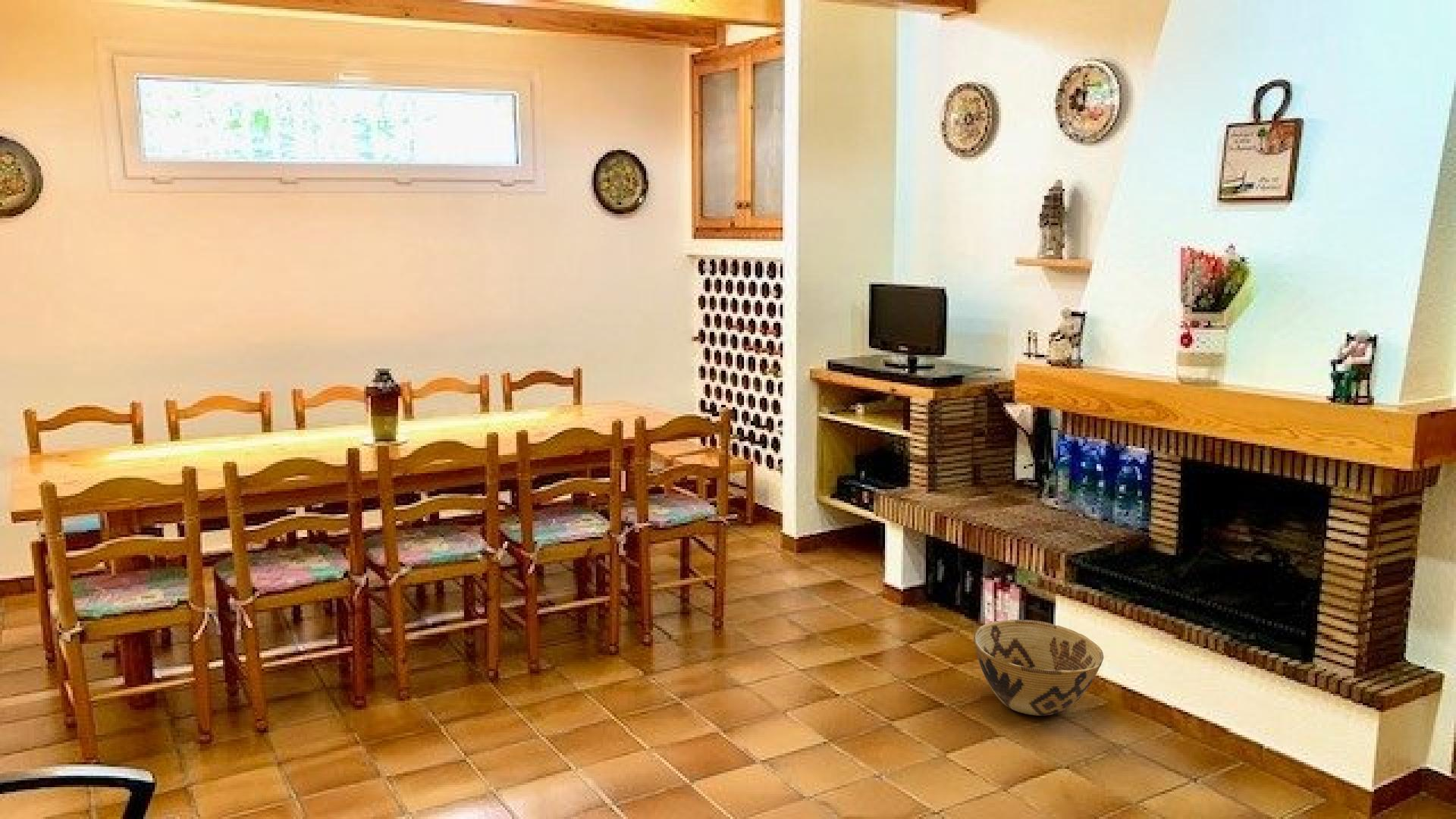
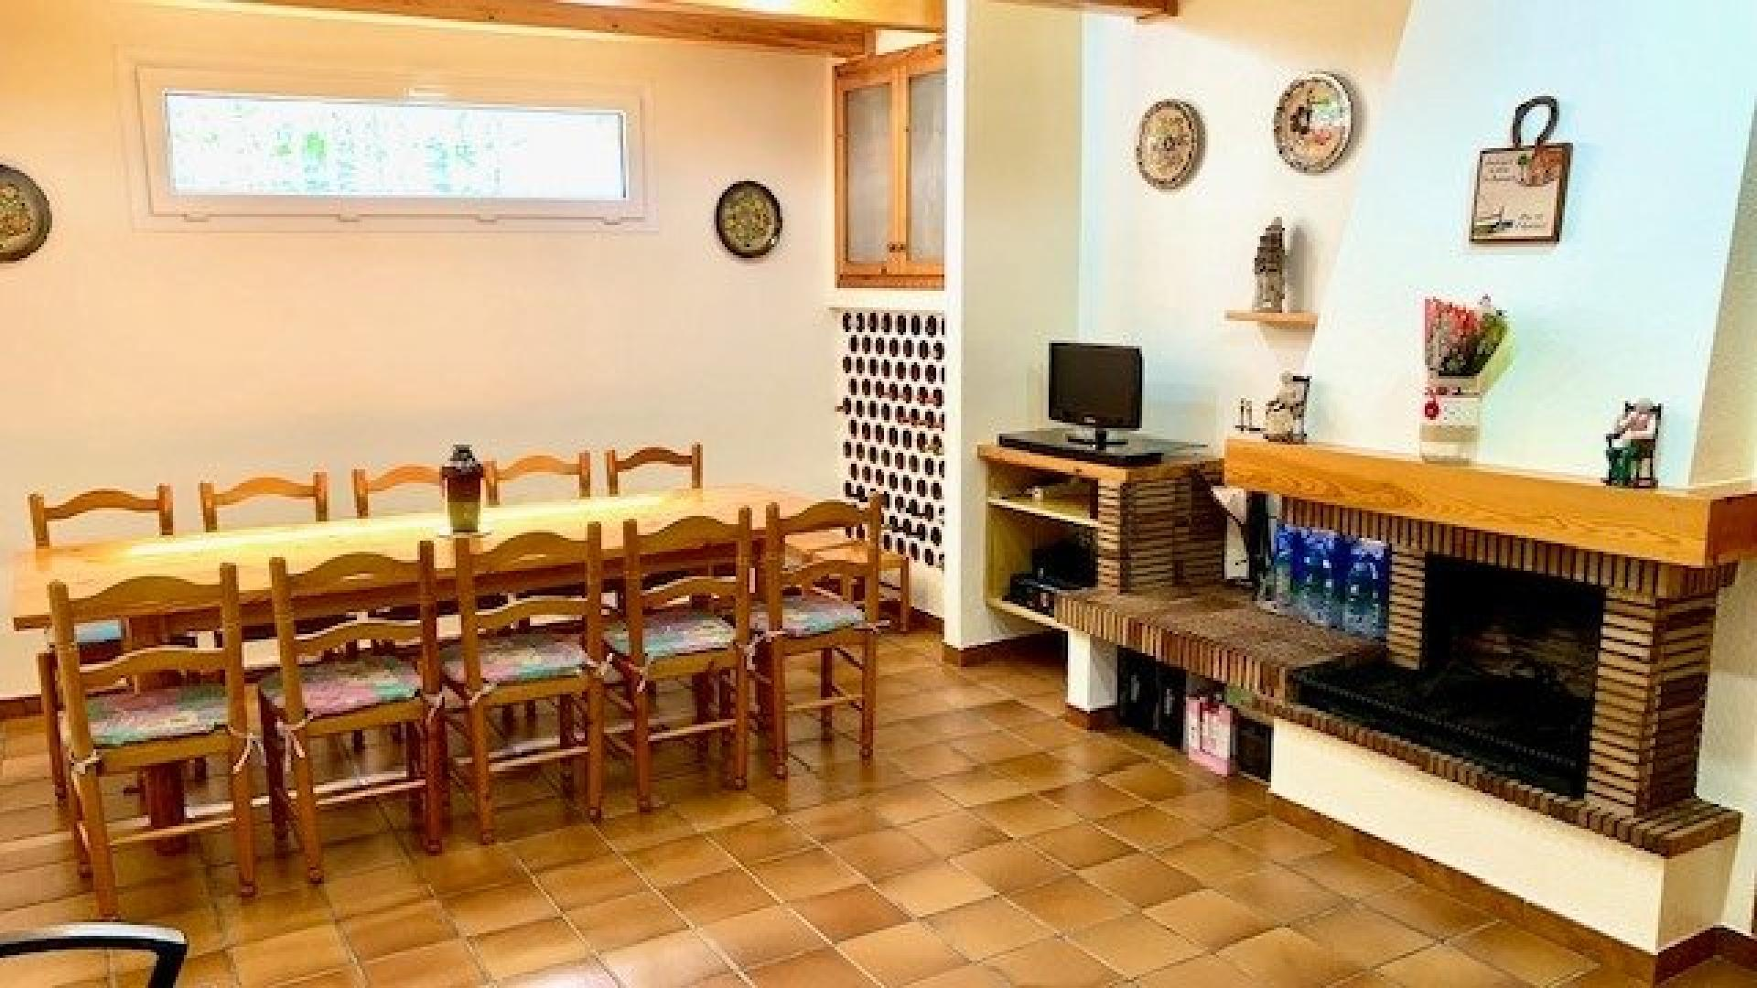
- woven basket [973,619,1104,717]
